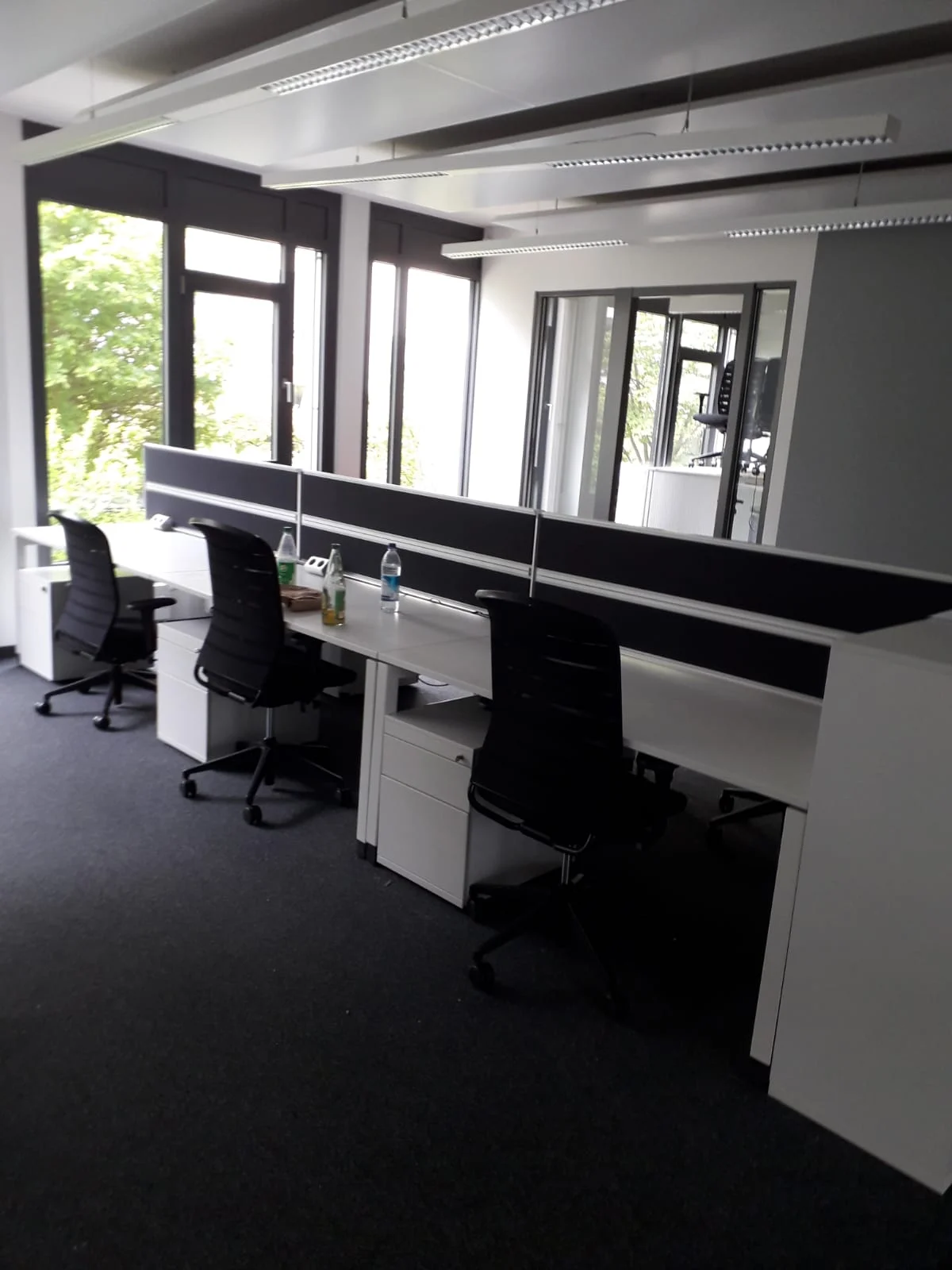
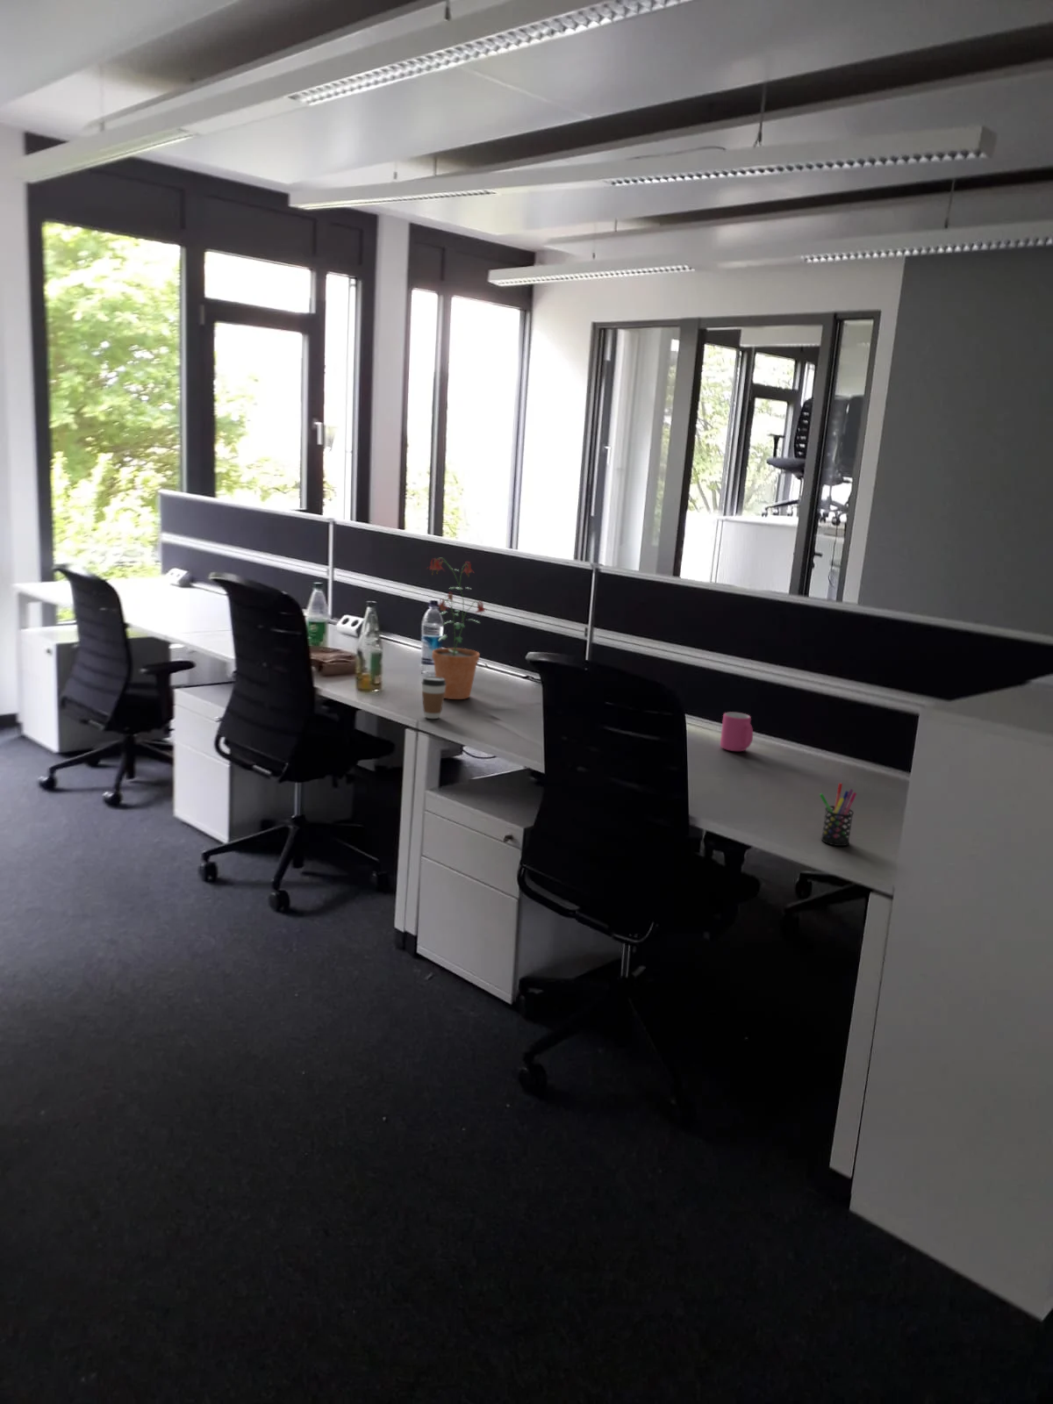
+ potted plant [425,557,489,700]
+ pen holder [819,782,857,847]
+ mug [720,712,753,752]
+ coffee cup [420,675,446,720]
